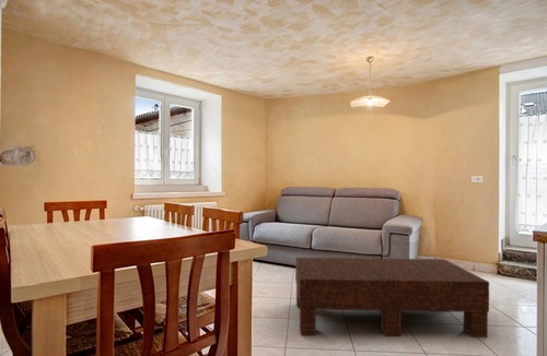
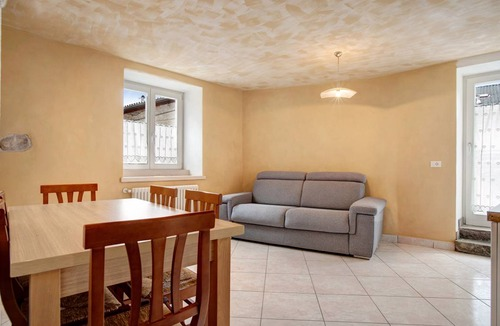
- coffee table [294,257,490,339]
